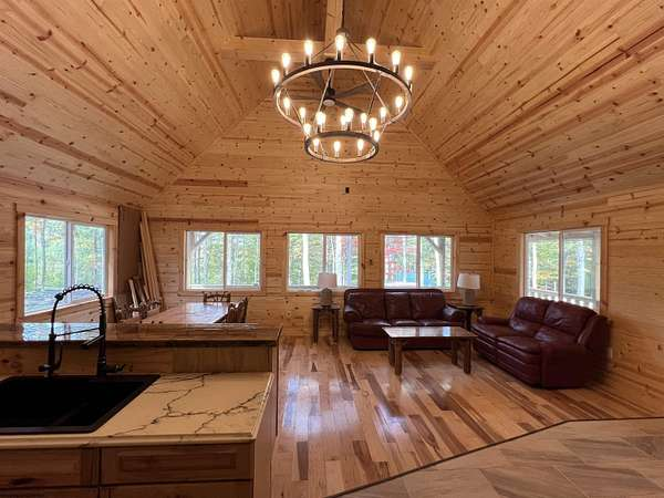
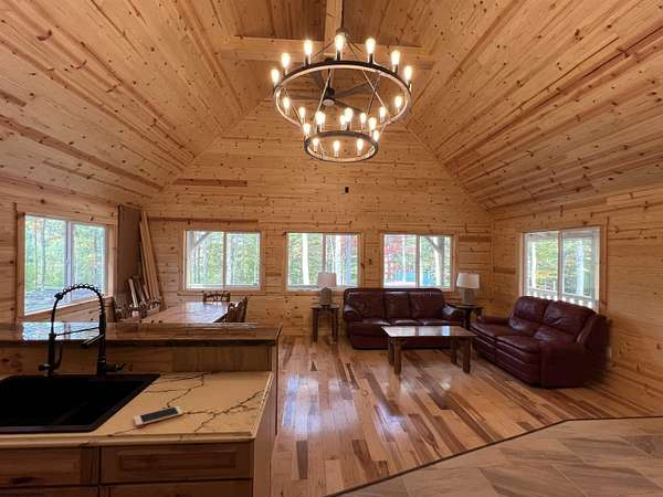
+ cell phone [133,405,183,427]
